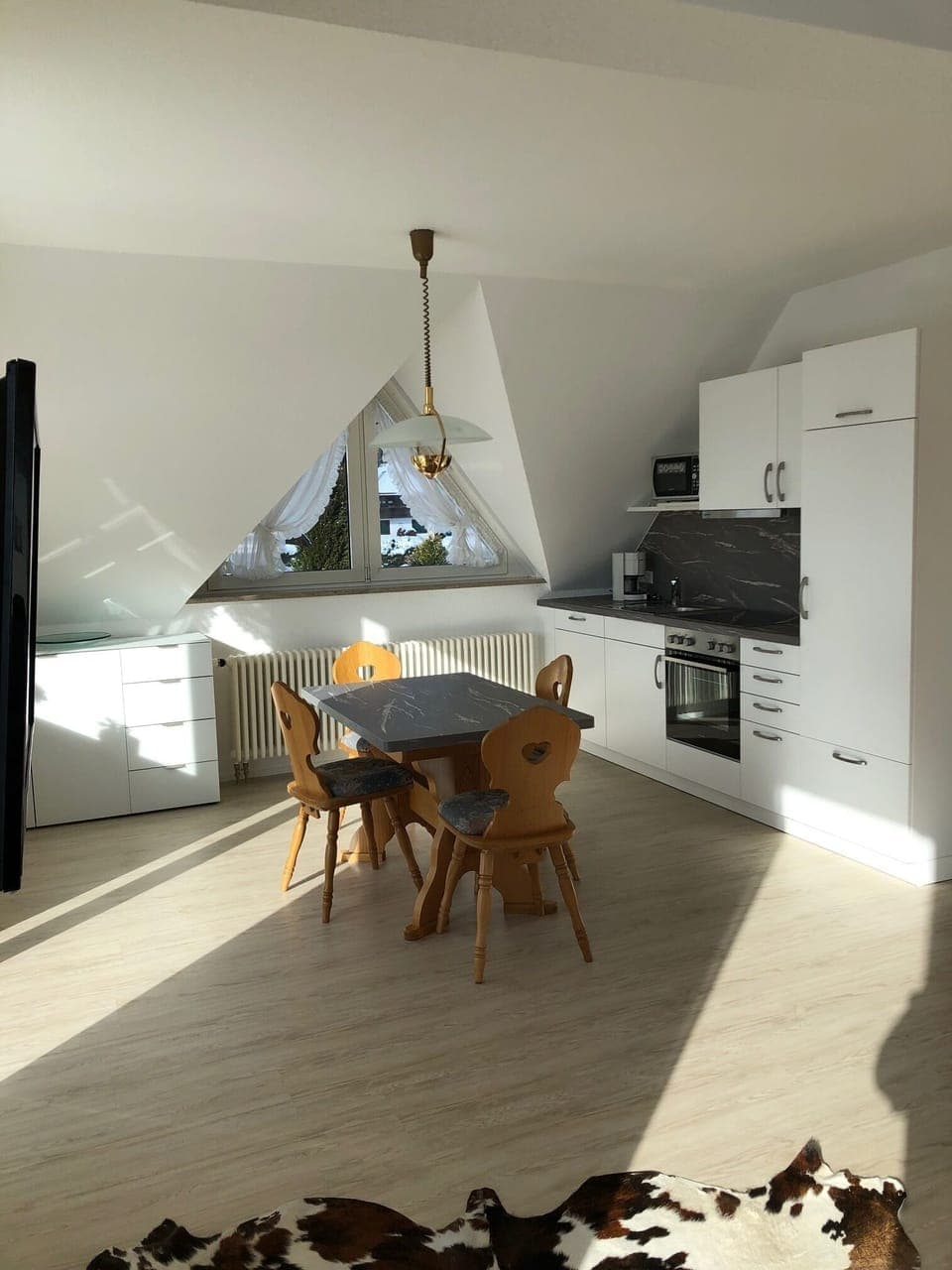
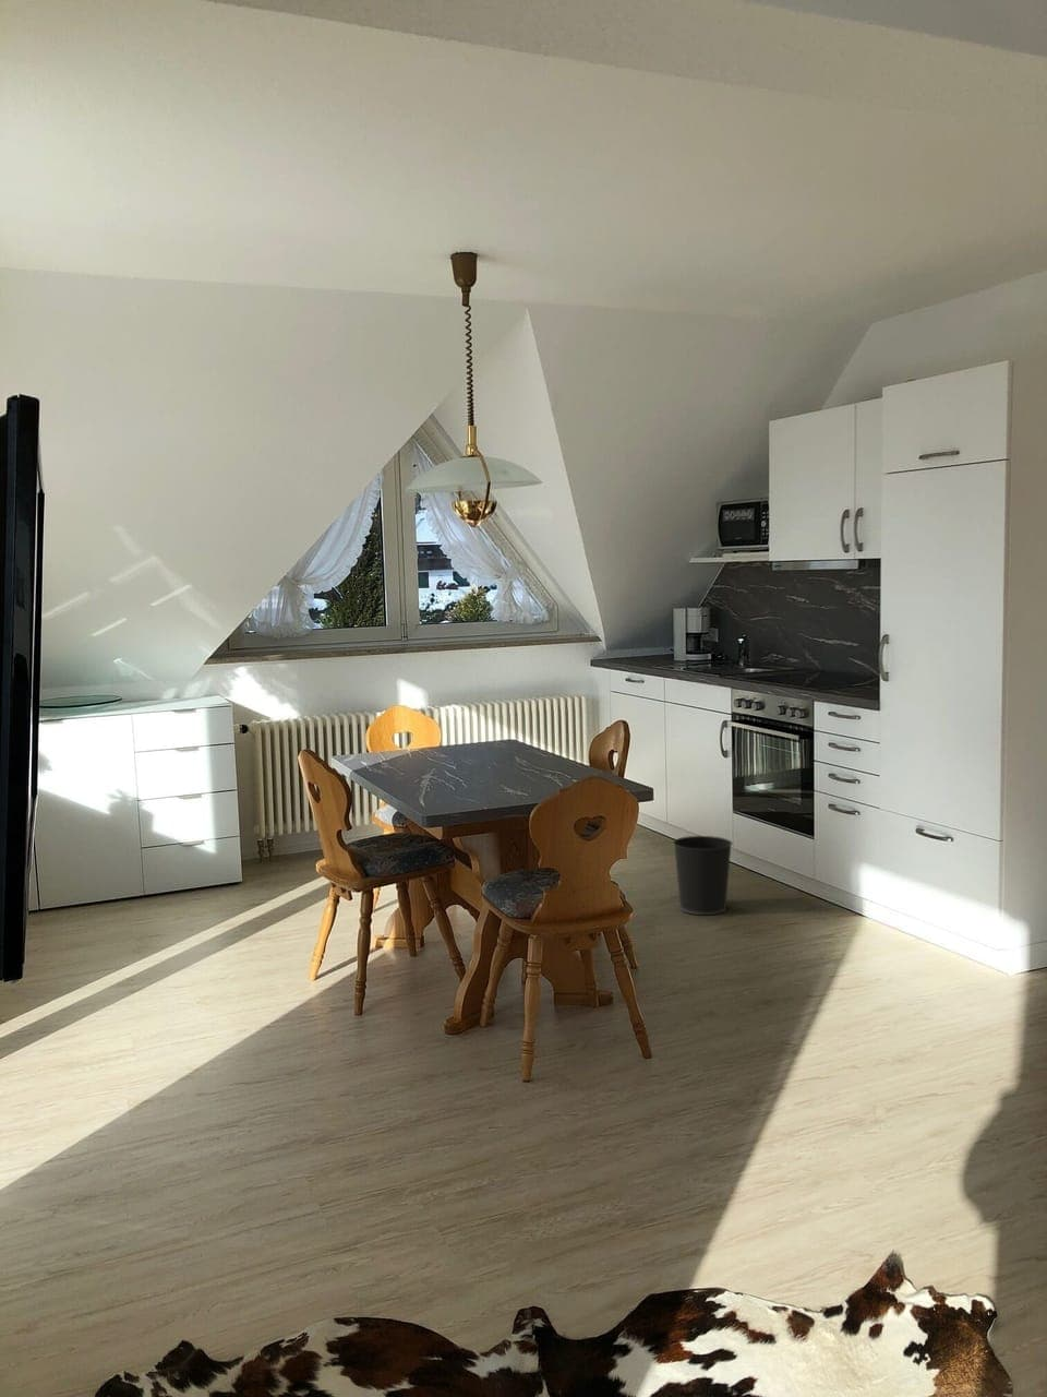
+ wastebasket [672,835,734,915]
